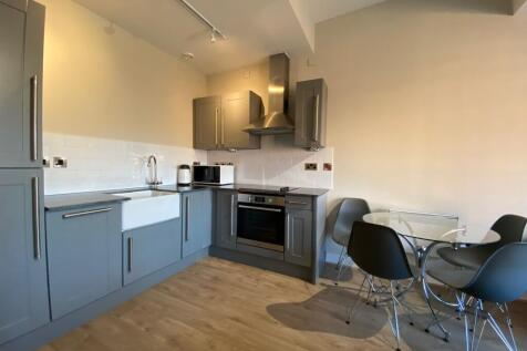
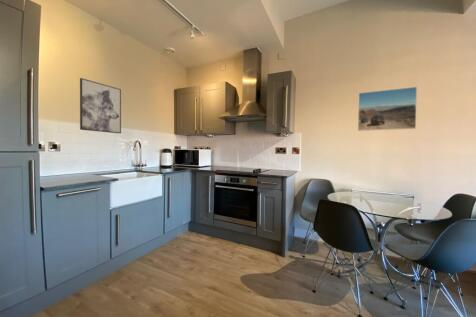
+ wall art [79,77,122,134]
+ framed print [357,86,418,132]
